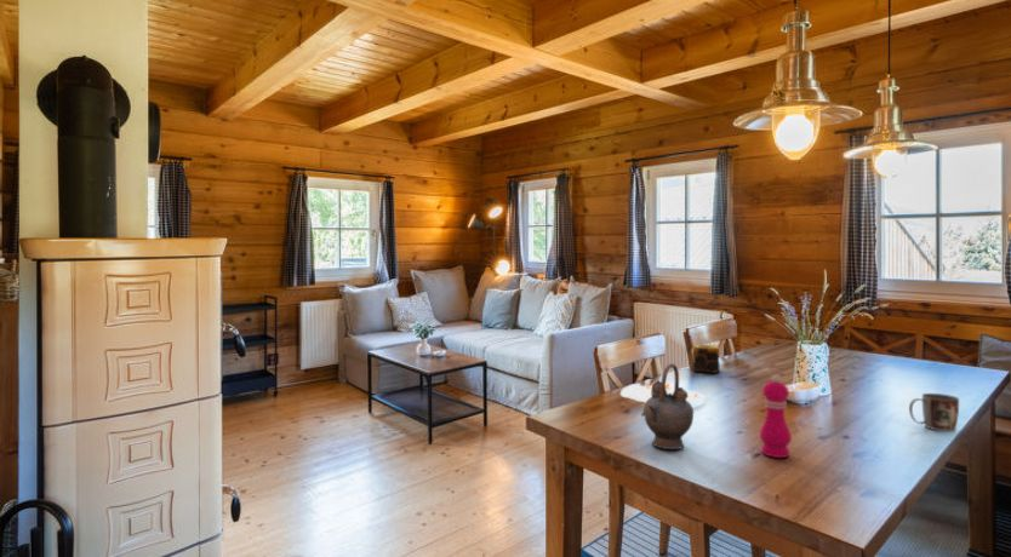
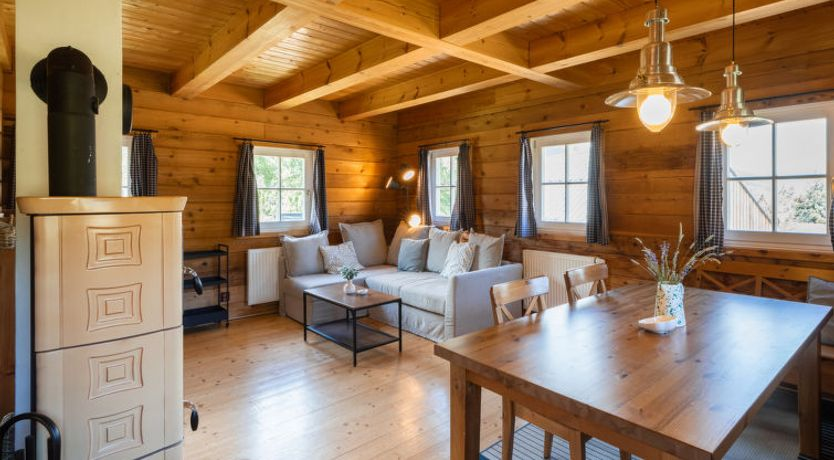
- pepper mill [759,374,793,459]
- teapot [640,362,695,450]
- candle [692,343,721,374]
- plate [618,372,706,404]
- mug [908,392,960,432]
